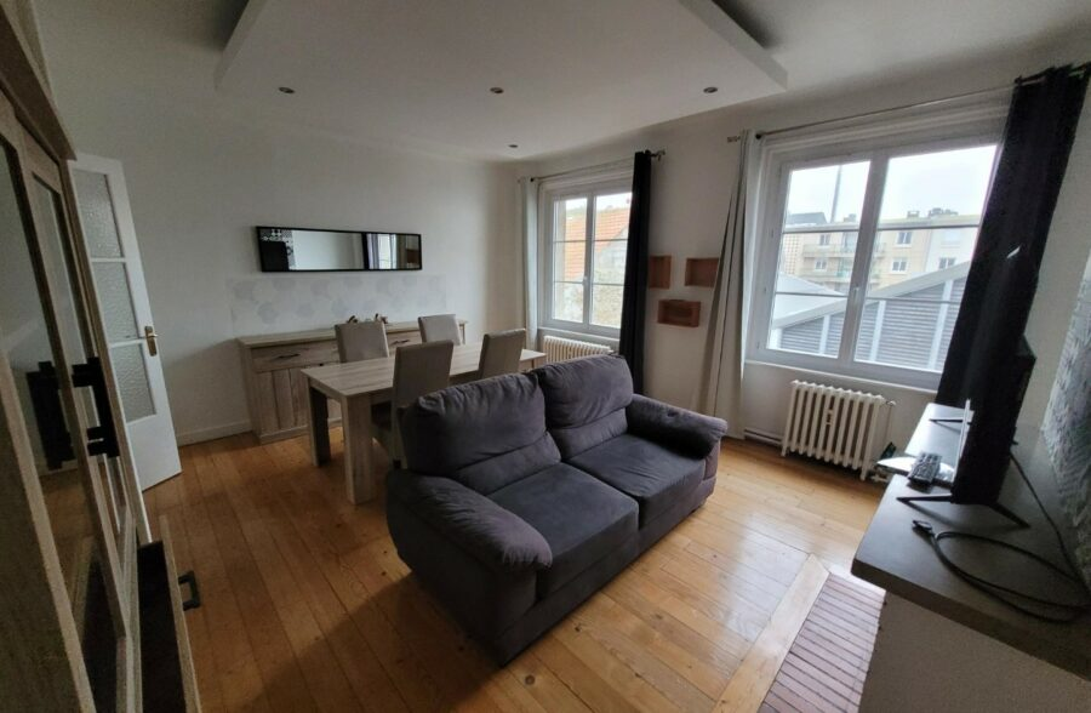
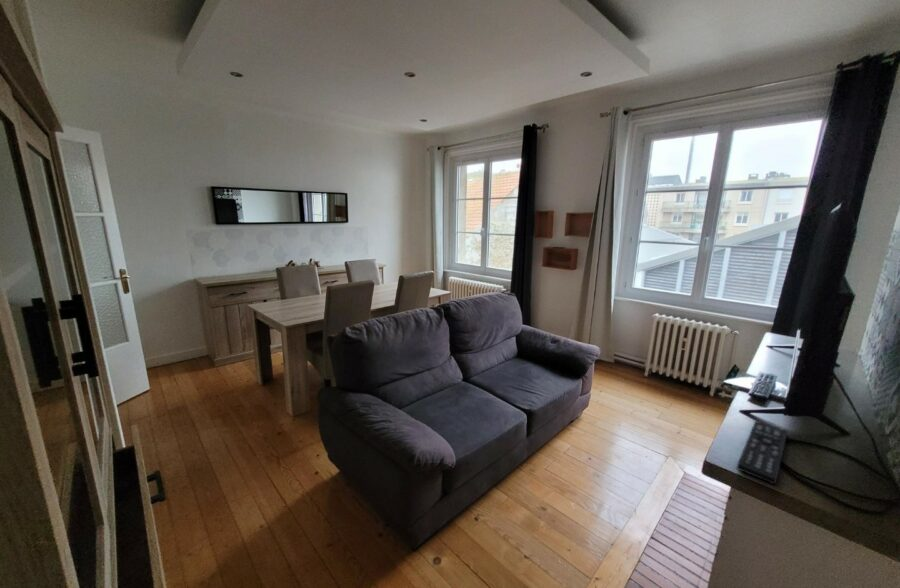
+ remote control [736,419,789,486]
